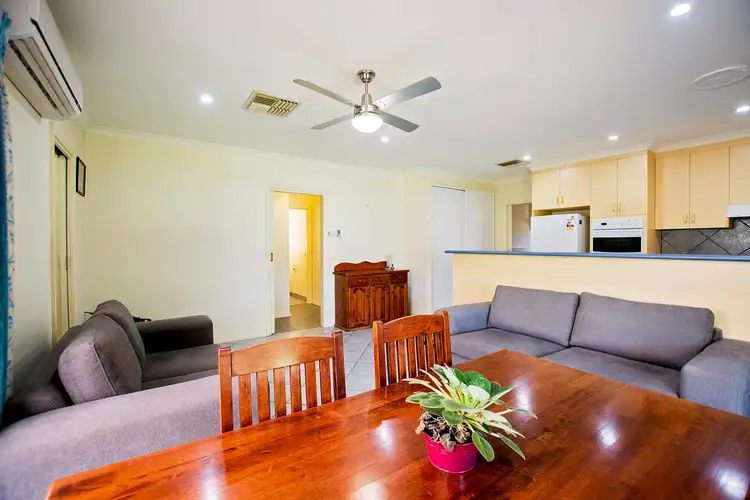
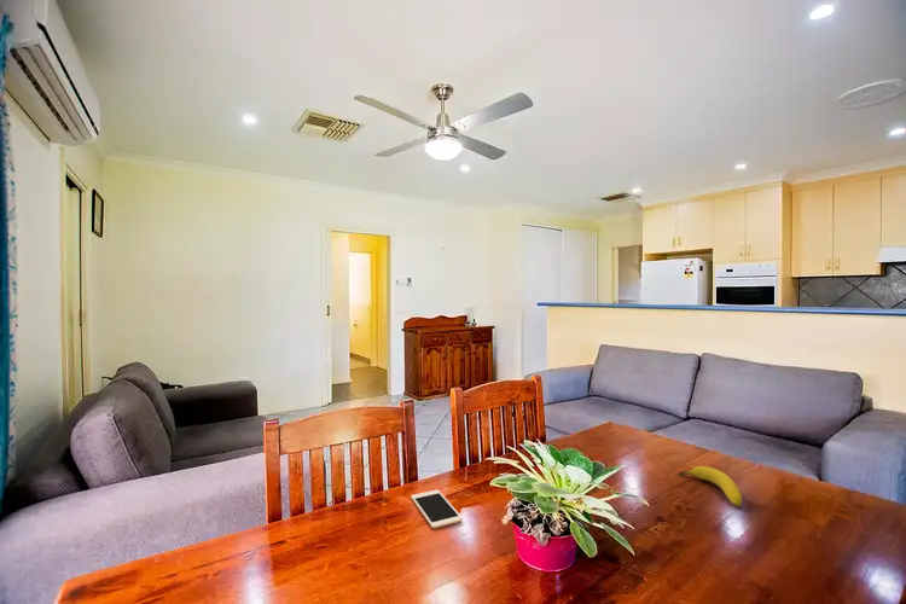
+ cell phone [410,489,464,529]
+ fruit [676,465,743,507]
